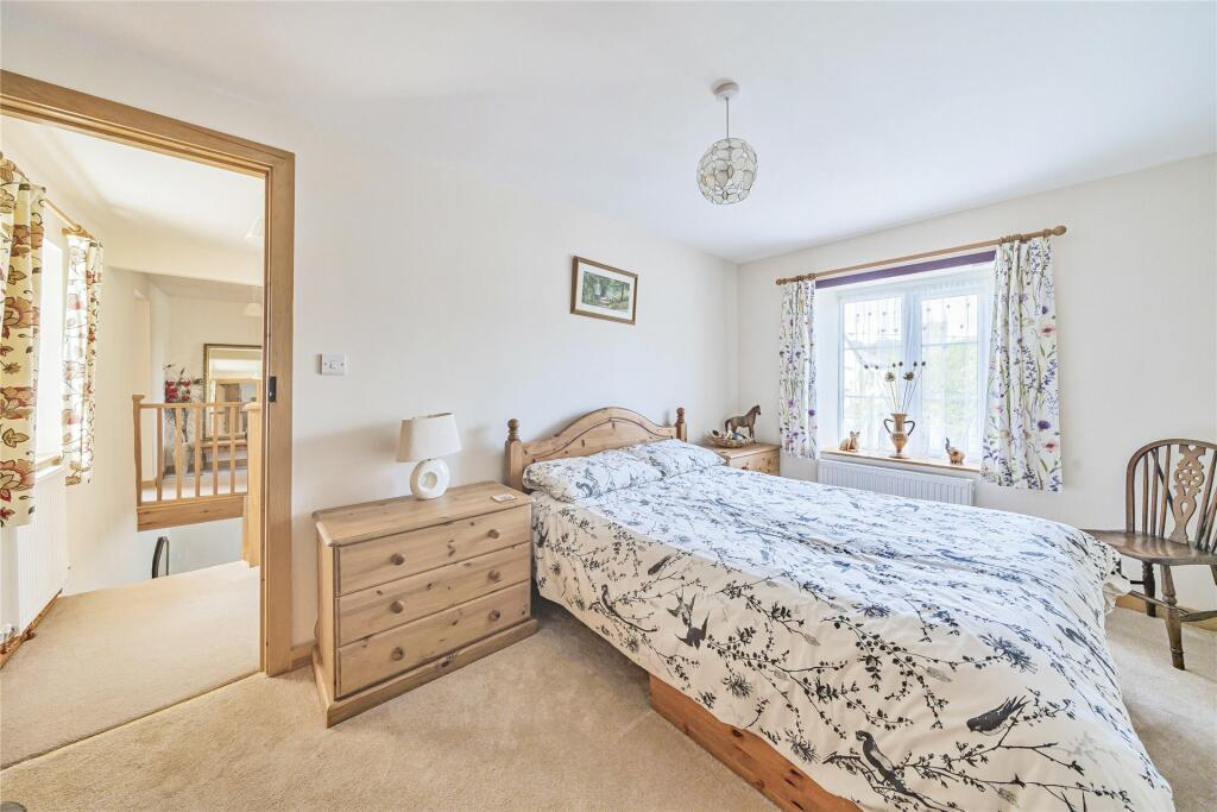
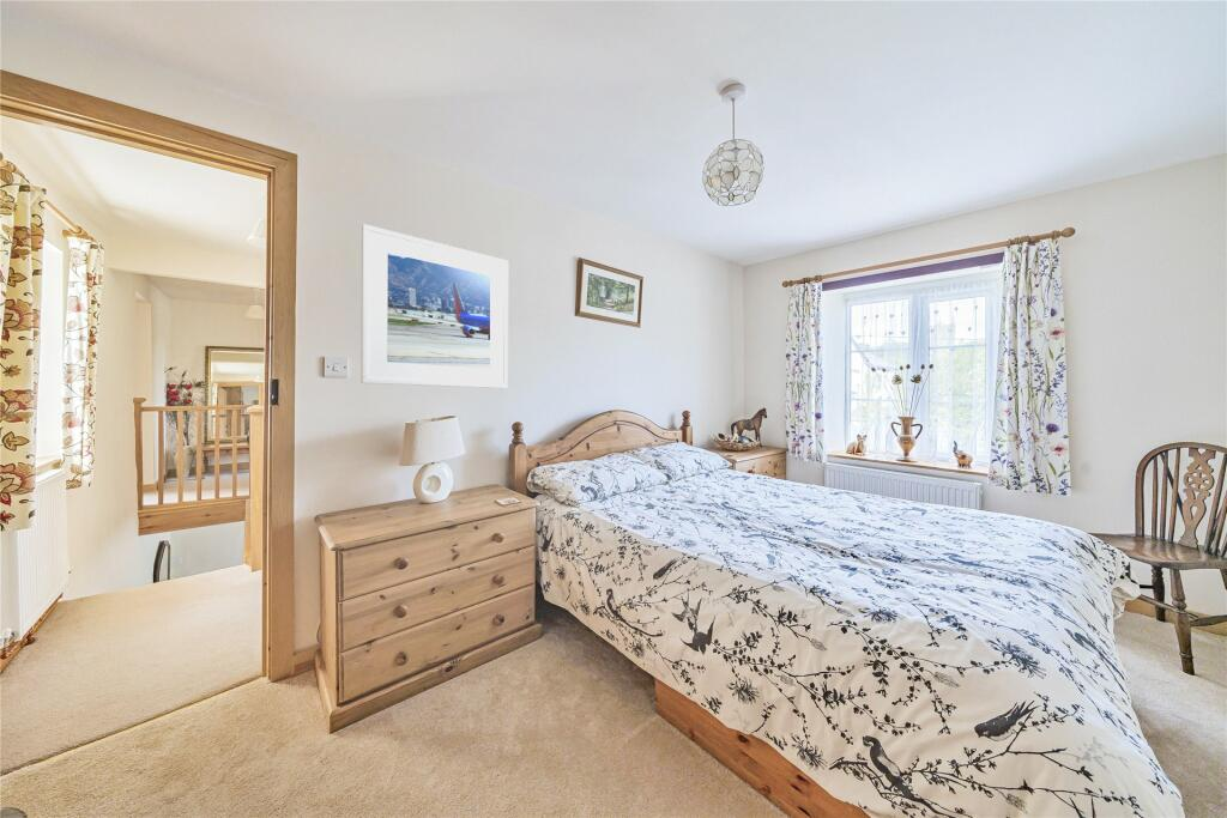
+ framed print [359,223,509,389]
